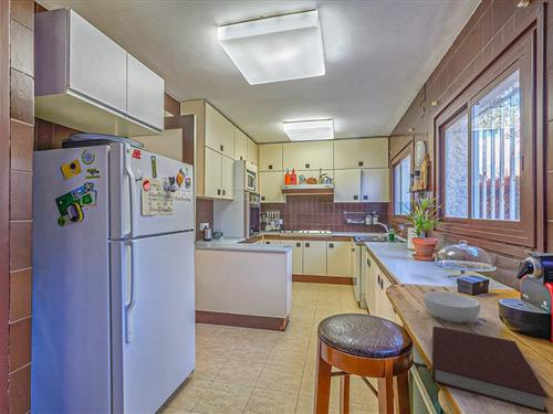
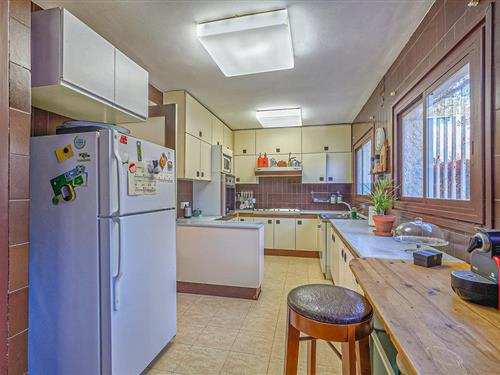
- notebook [431,325,550,414]
- cereal bowl [422,290,481,323]
